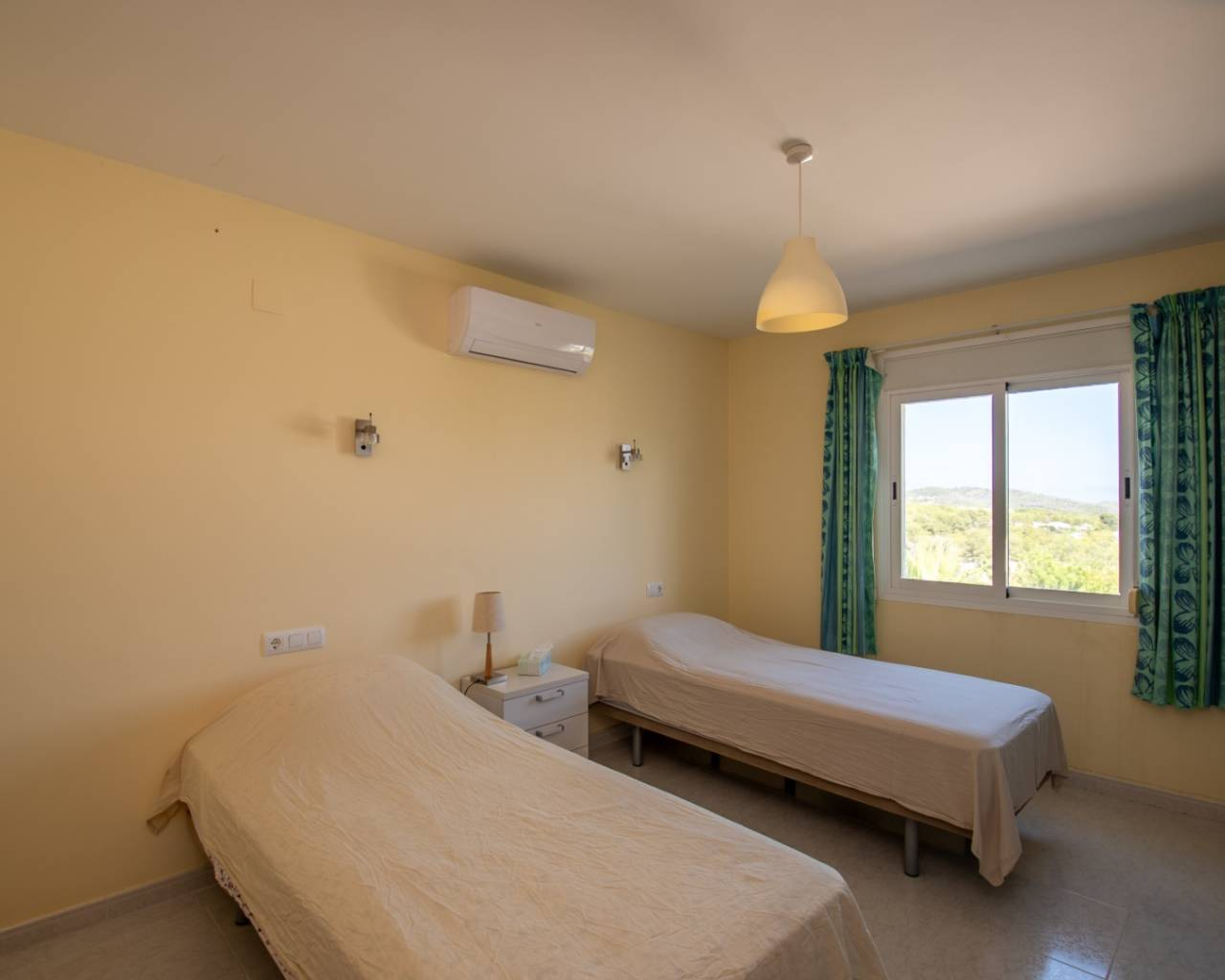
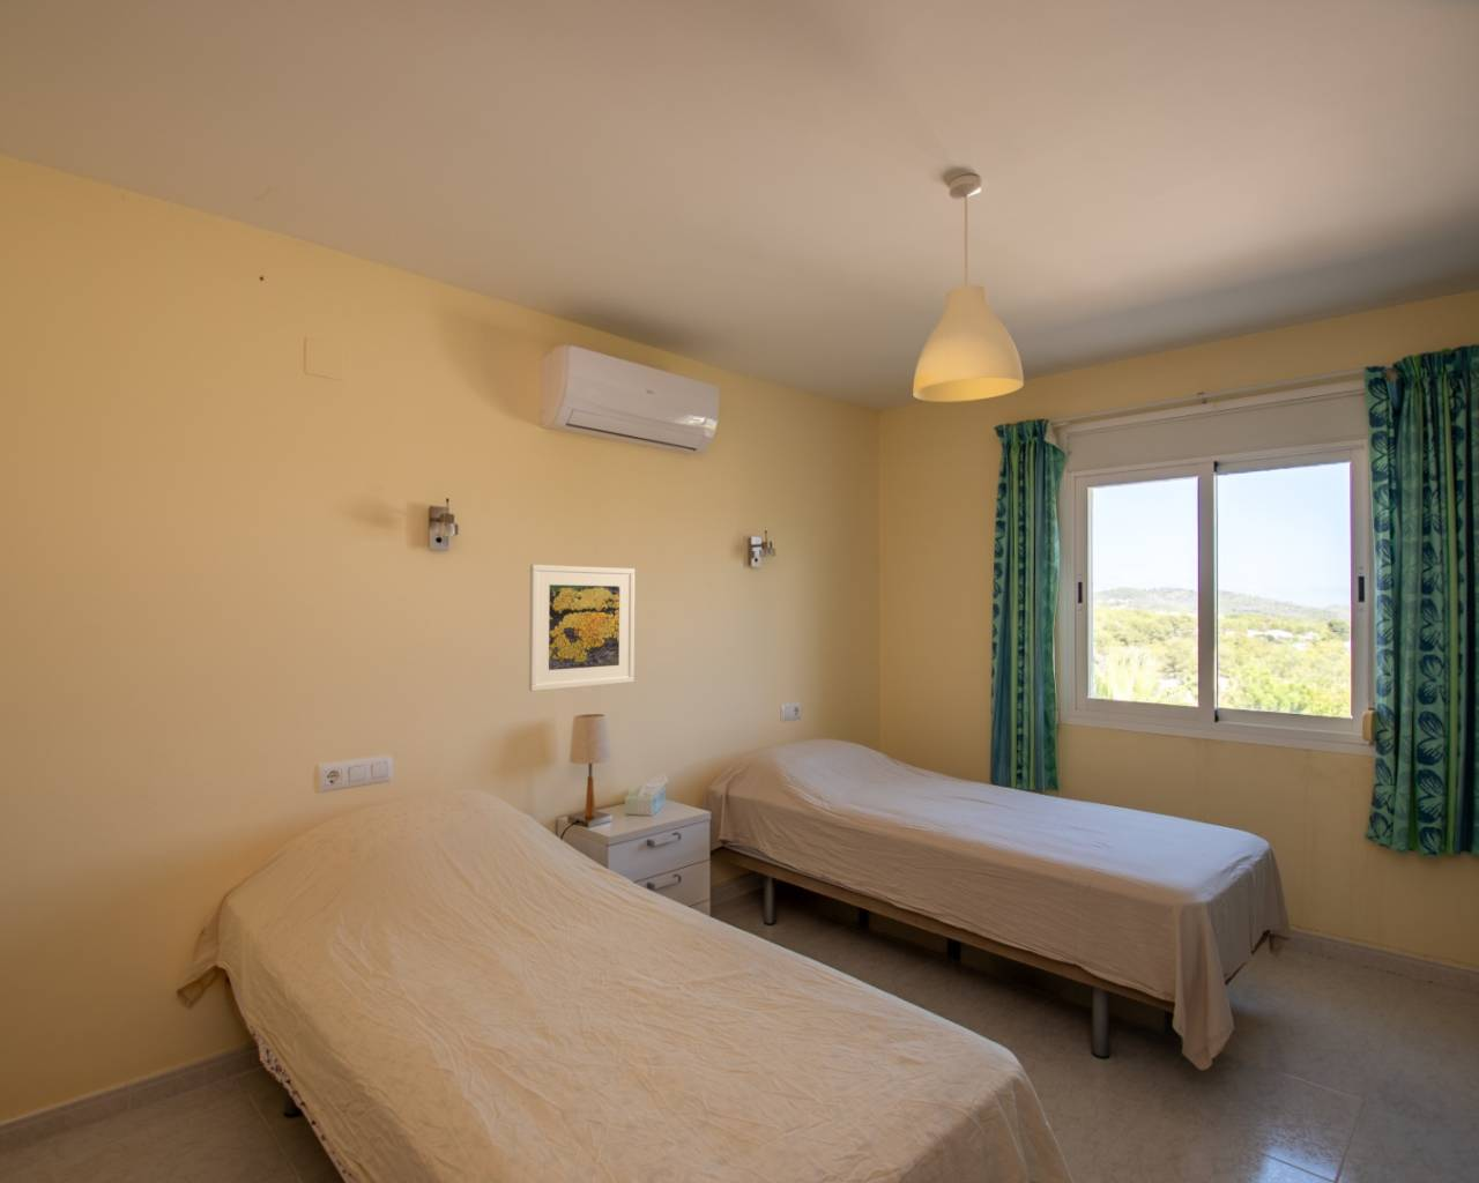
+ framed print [528,564,636,692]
